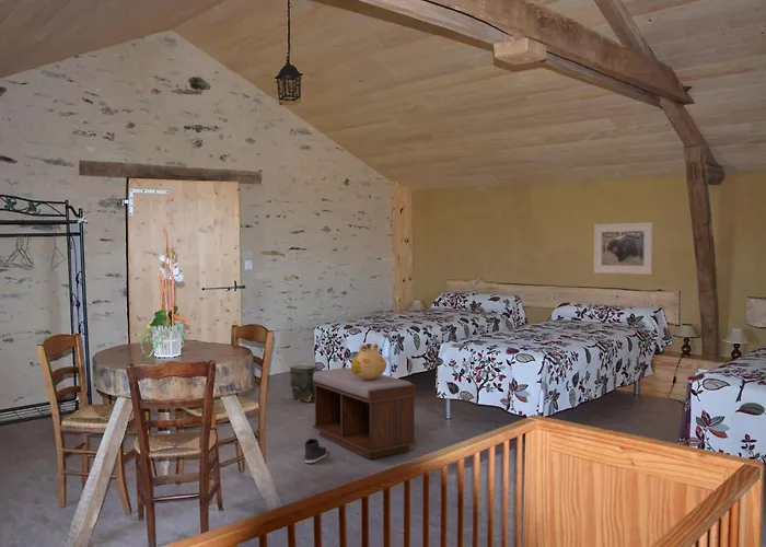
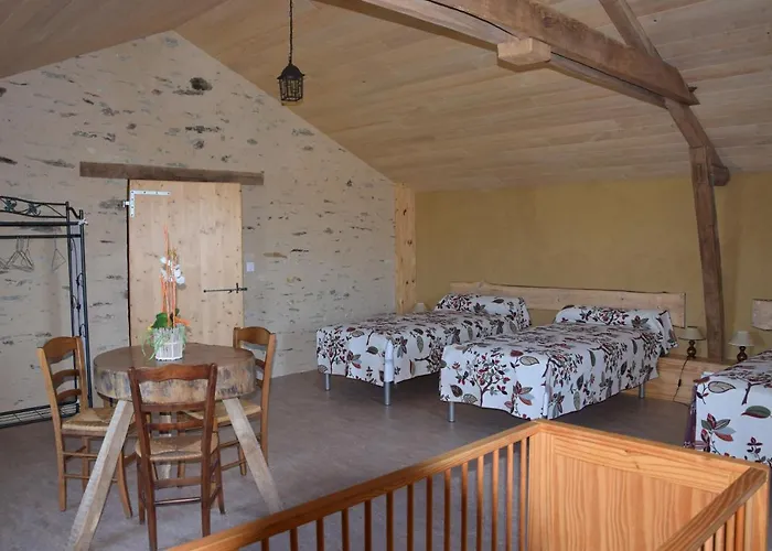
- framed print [593,221,654,276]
- bench [312,366,417,459]
- sneaker [304,438,328,464]
- bag [289,363,317,404]
- plush toy [350,342,387,380]
